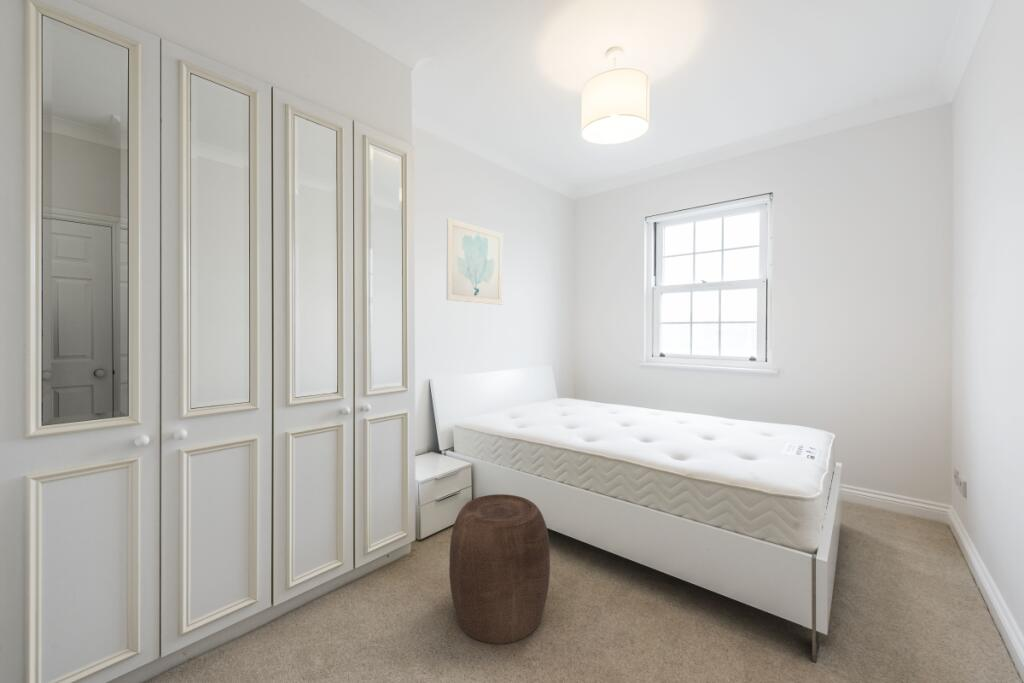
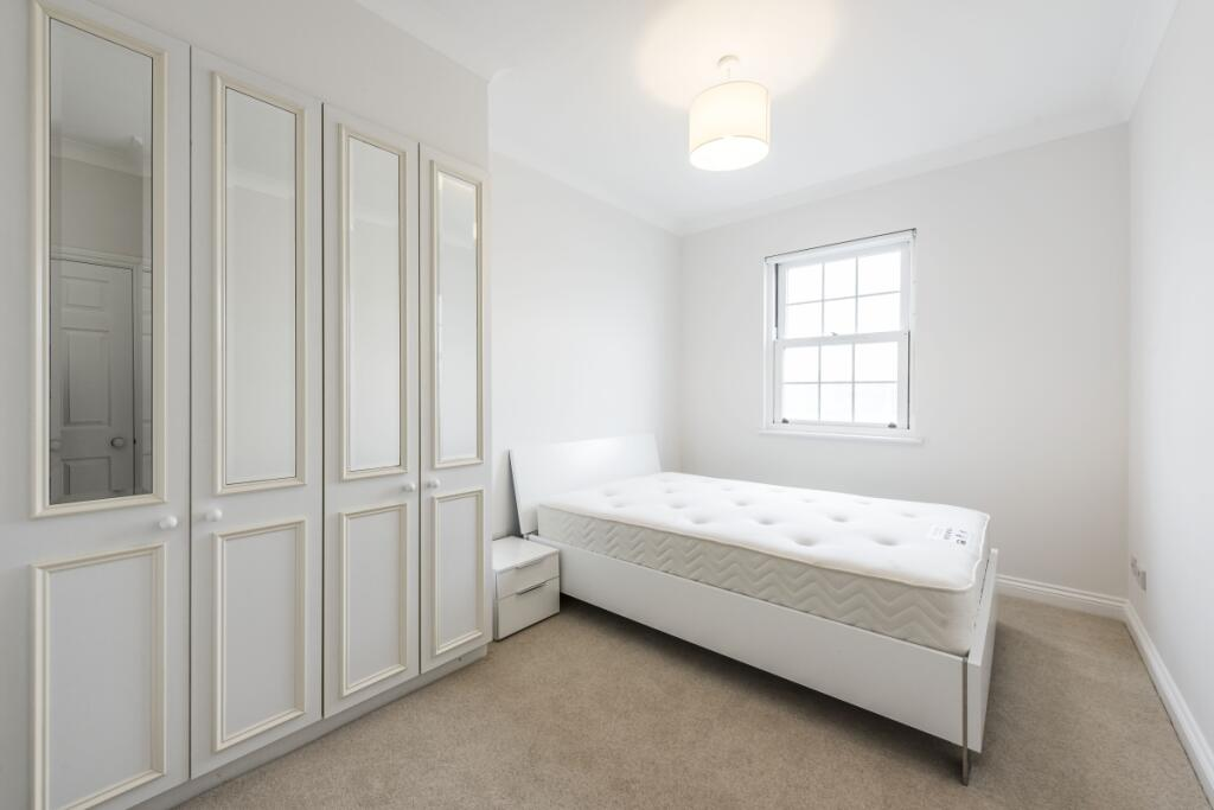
- wall art [446,217,504,306]
- stool [448,493,551,645]
